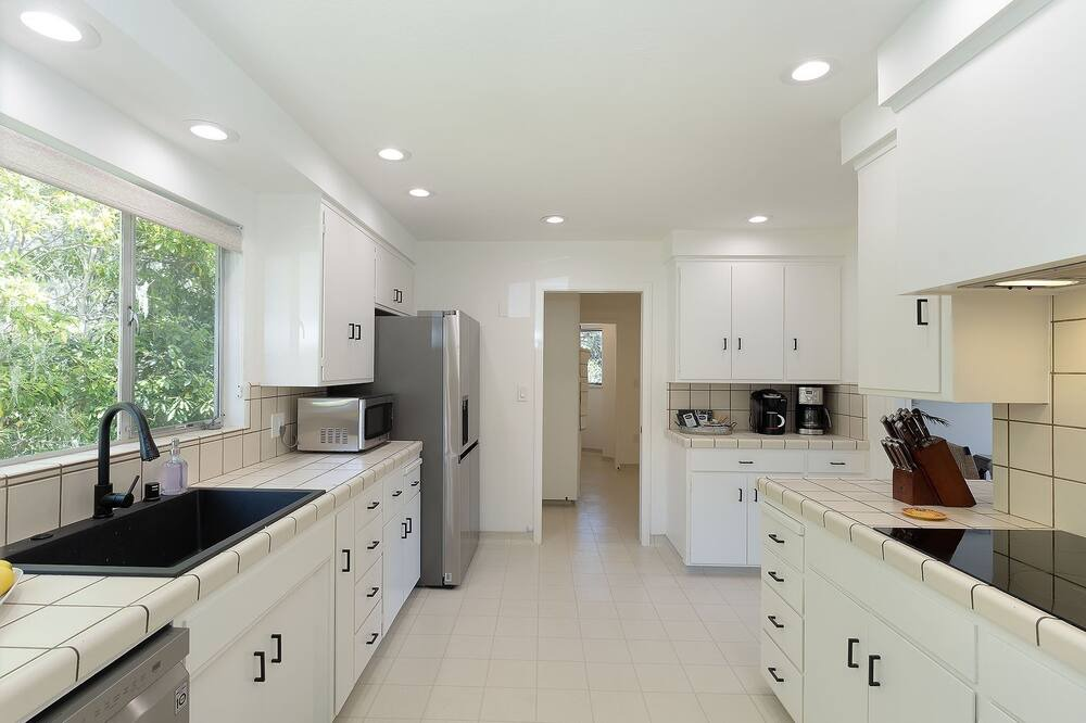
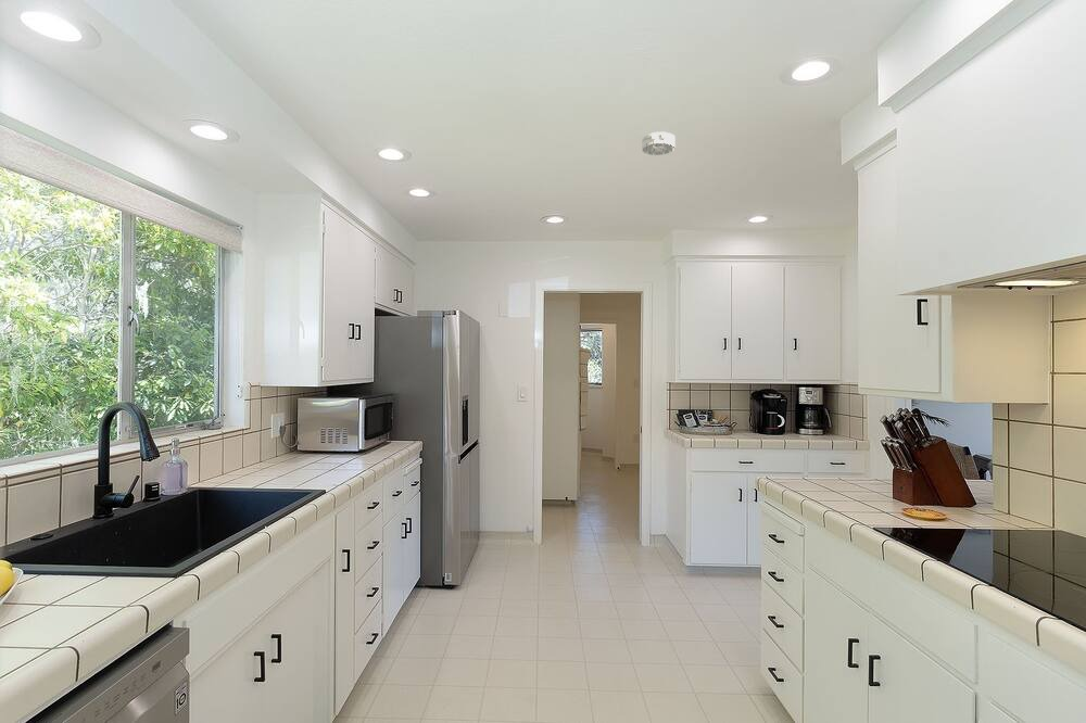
+ smoke detector [641,130,677,156]
